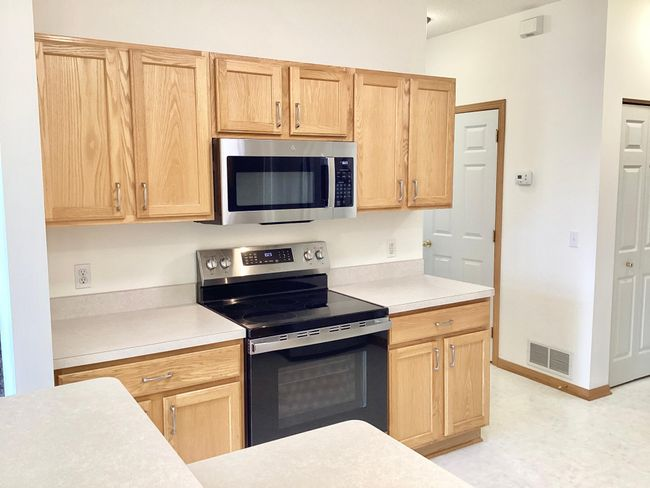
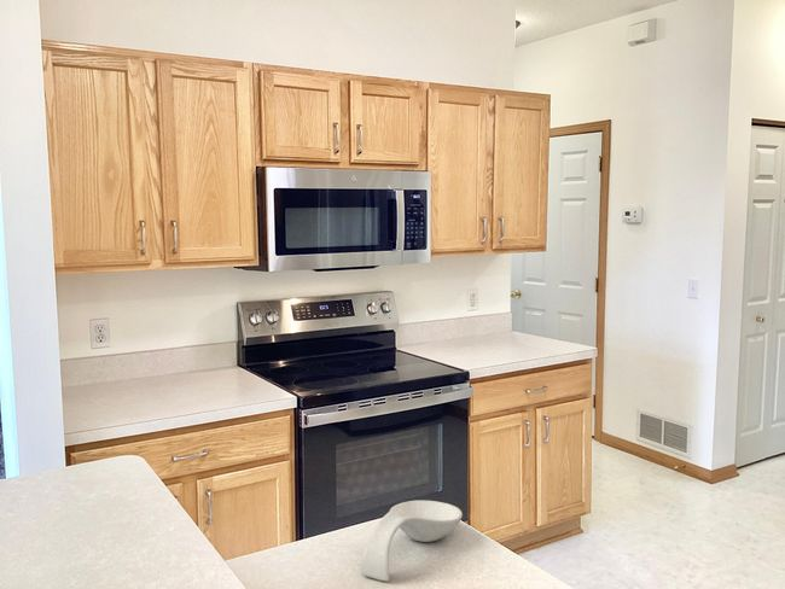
+ spoon rest [360,500,464,583]
